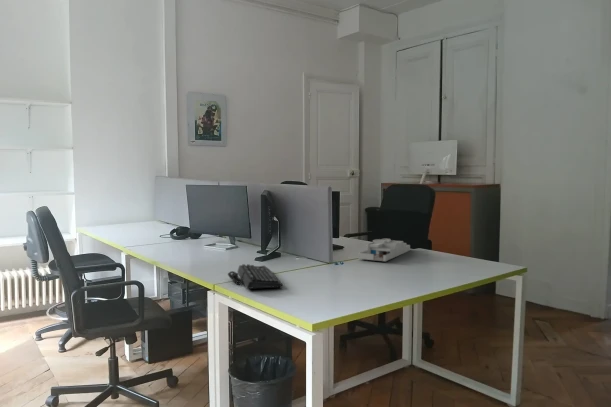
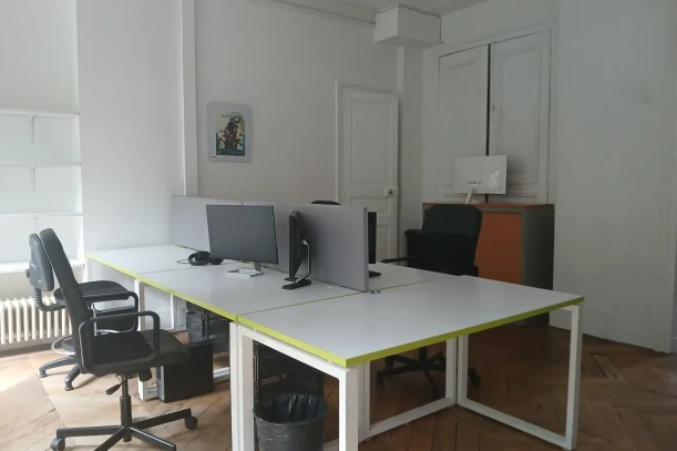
- desk organizer [357,238,411,262]
- keyboard [227,263,284,290]
